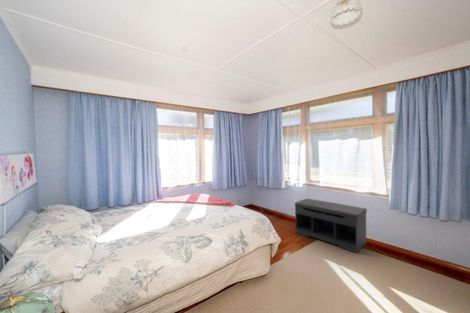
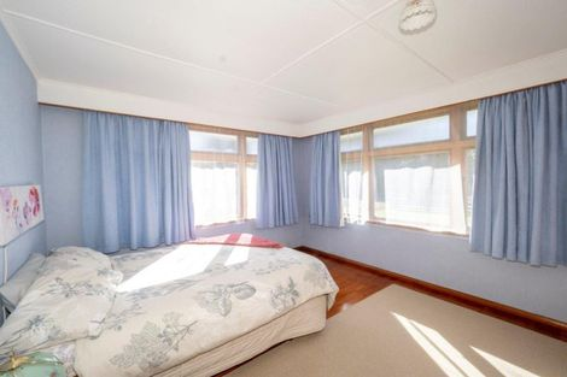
- bench [294,198,368,254]
